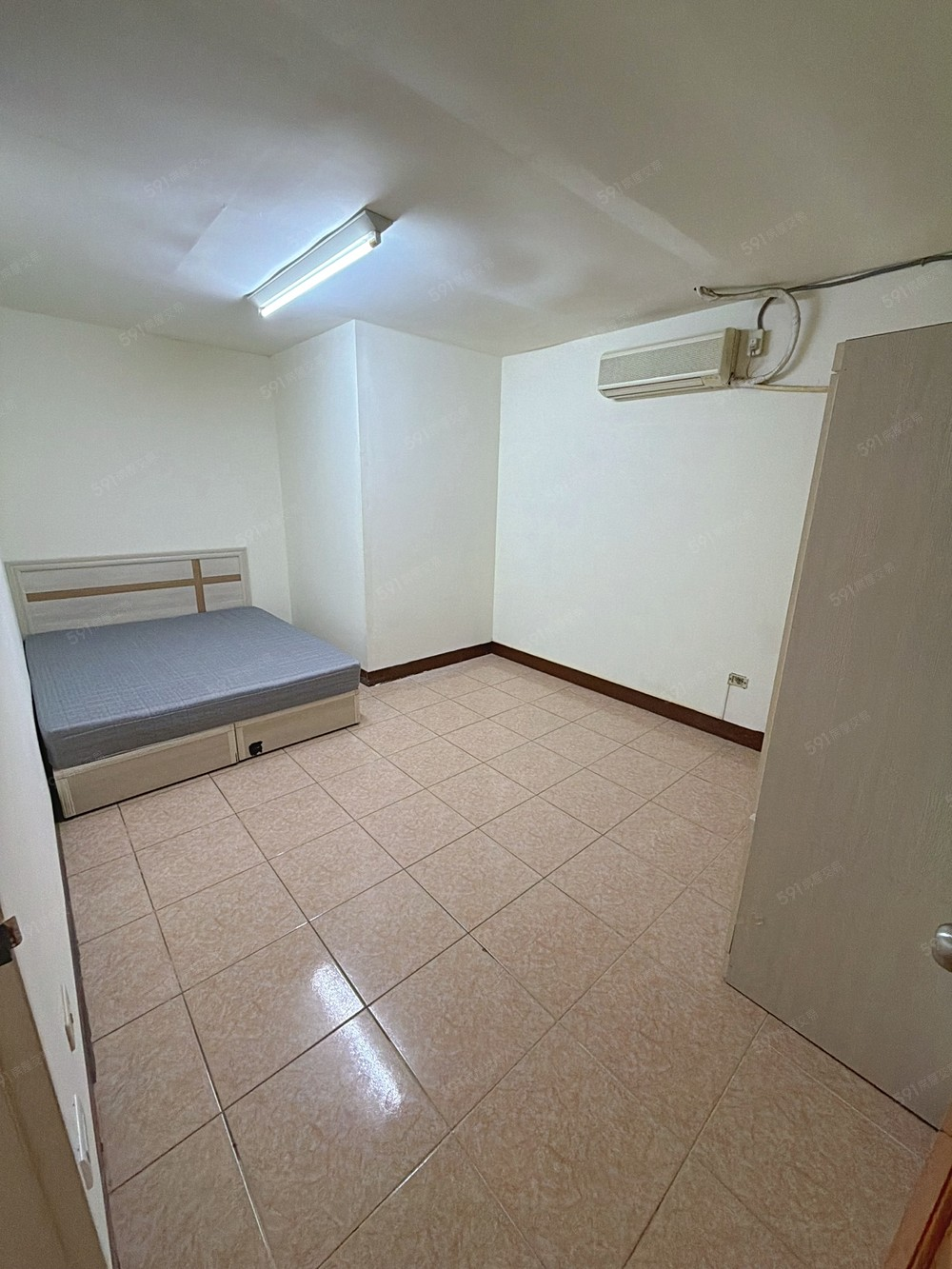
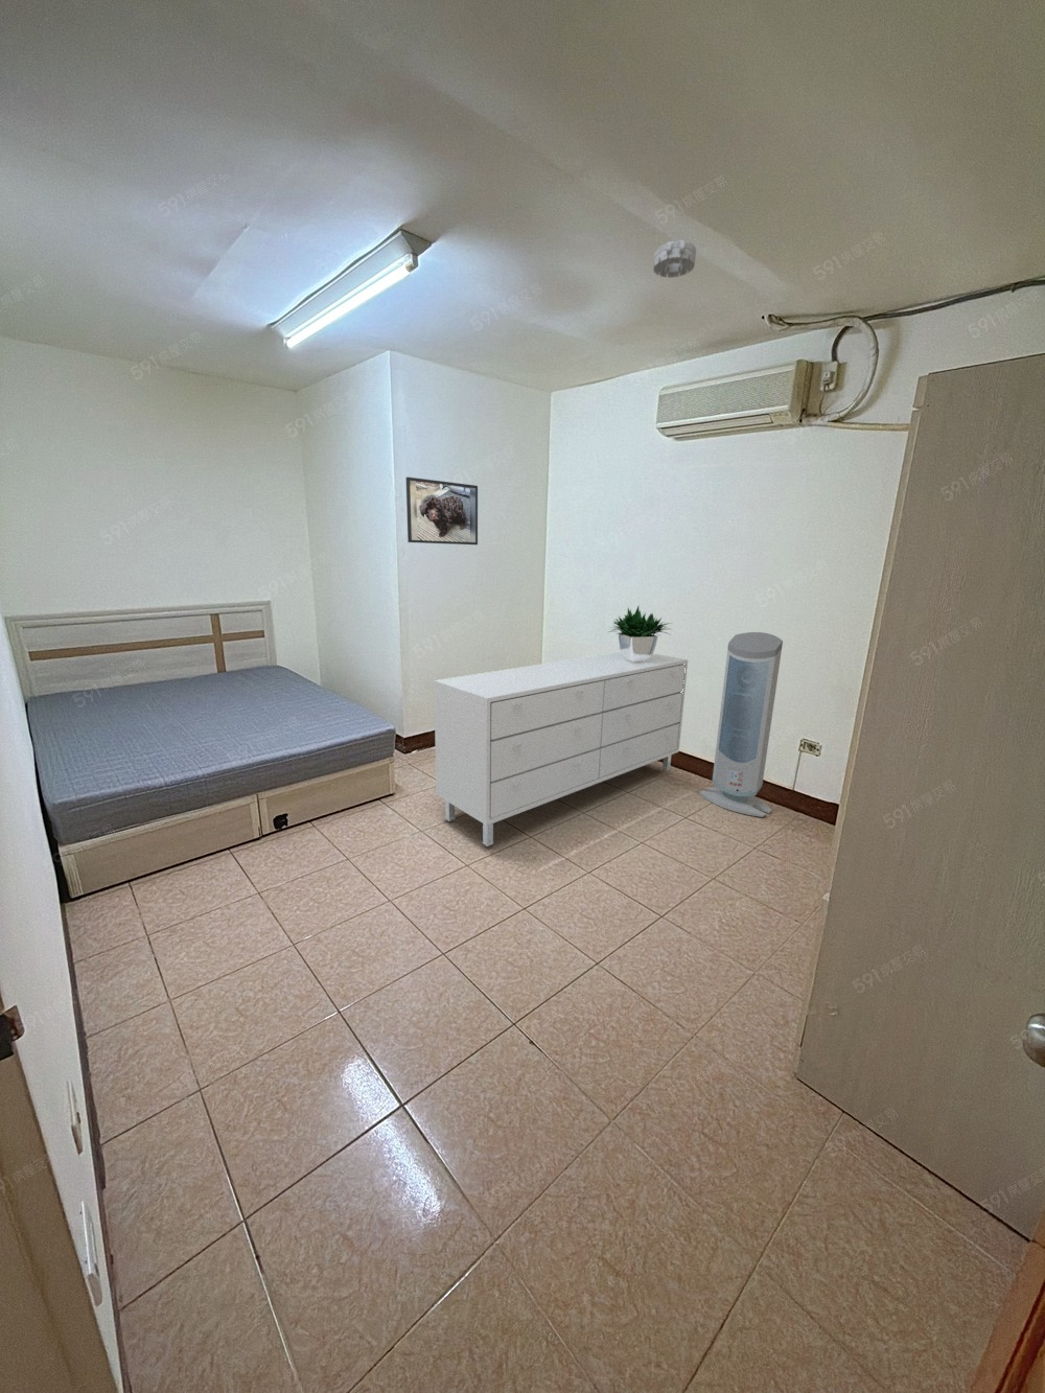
+ smoke detector [652,239,697,279]
+ dresser [432,605,688,847]
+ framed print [405,476,479,546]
+ air purifier [698,631,784,818]
